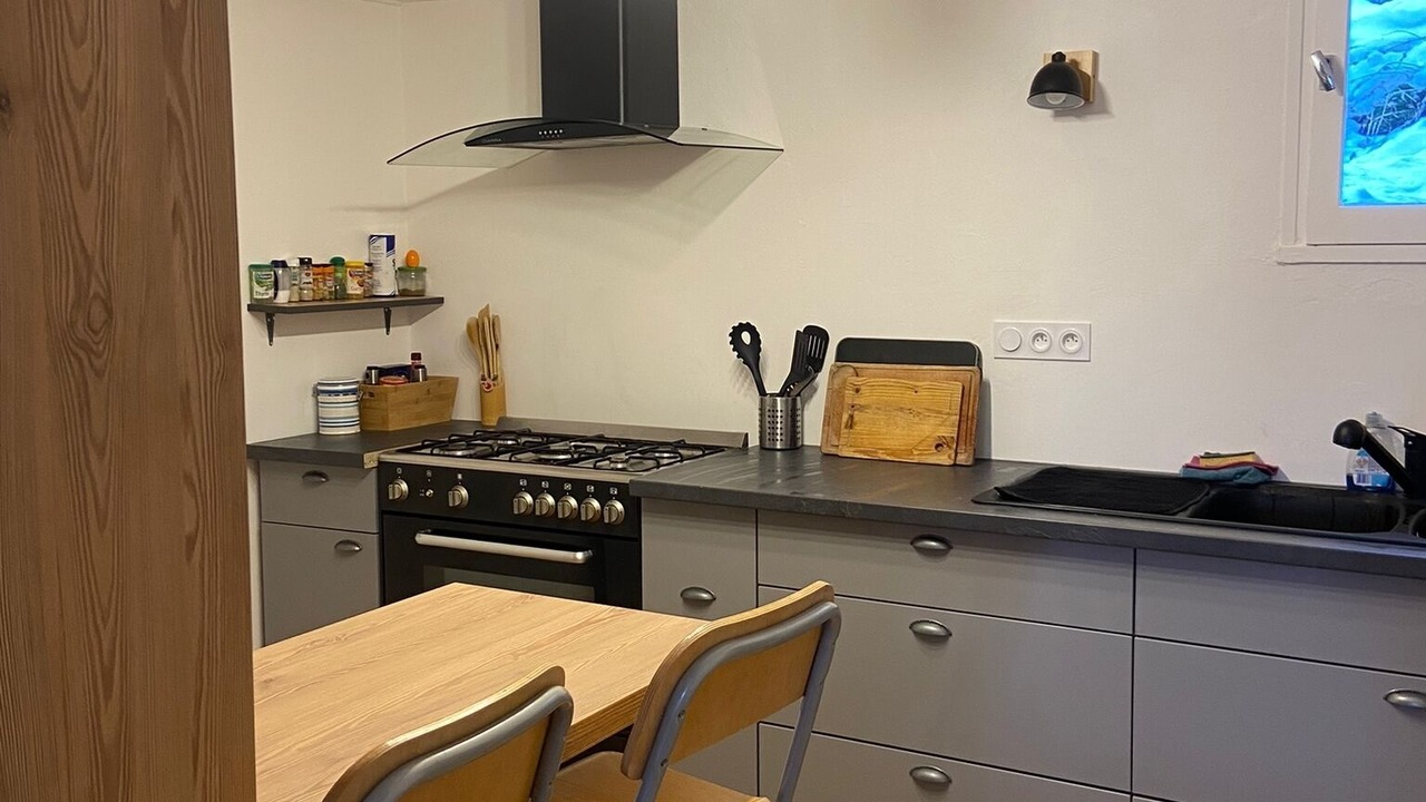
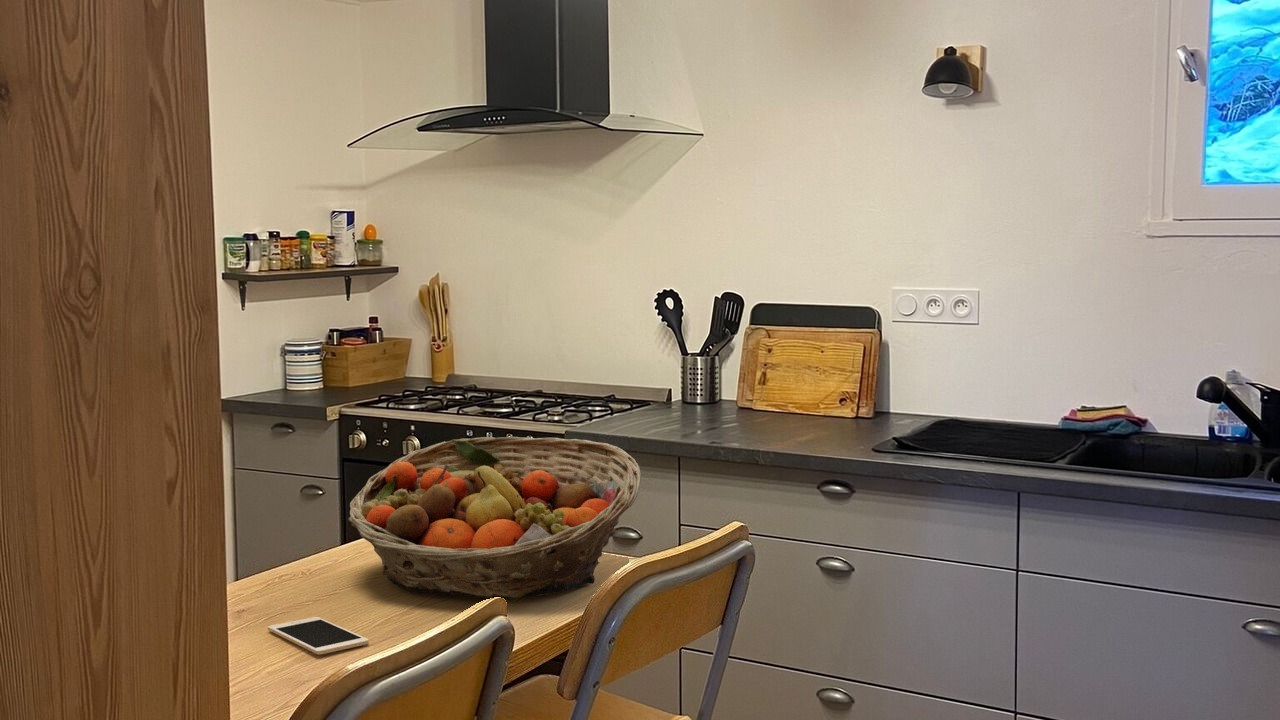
+ cell phone [267,616,370,656]
+ fruit basket [347,436,642,599]
